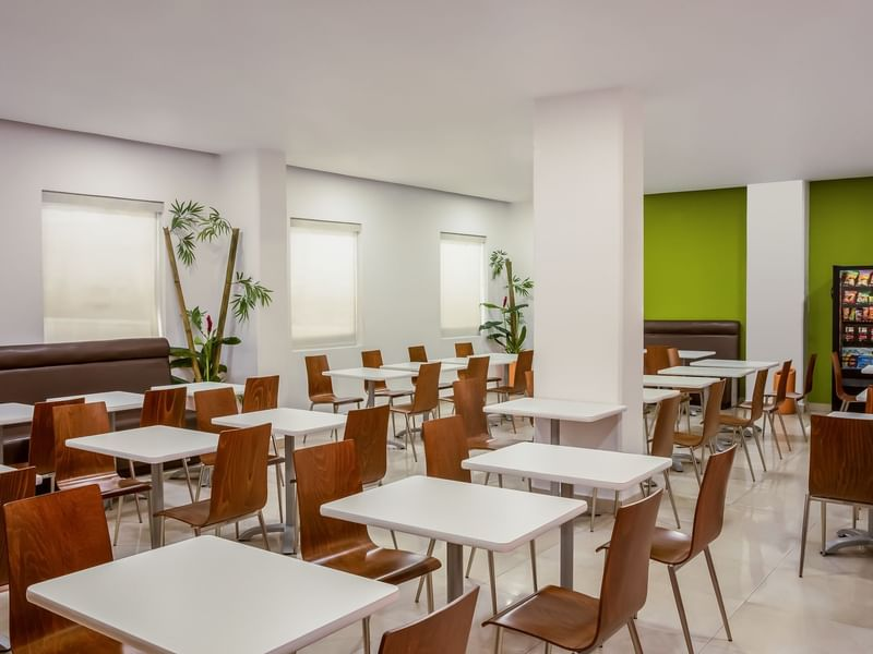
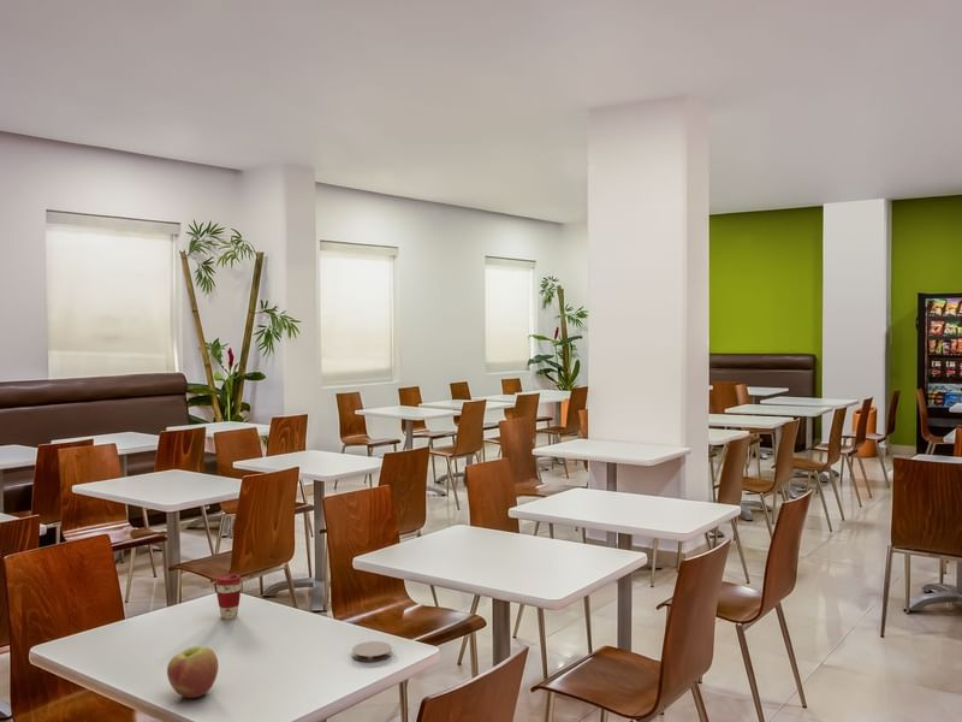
+ coffee cup [214,573,243,621]
+ apple [166,645,220,699]
+ coaster [351,640,393,663]
